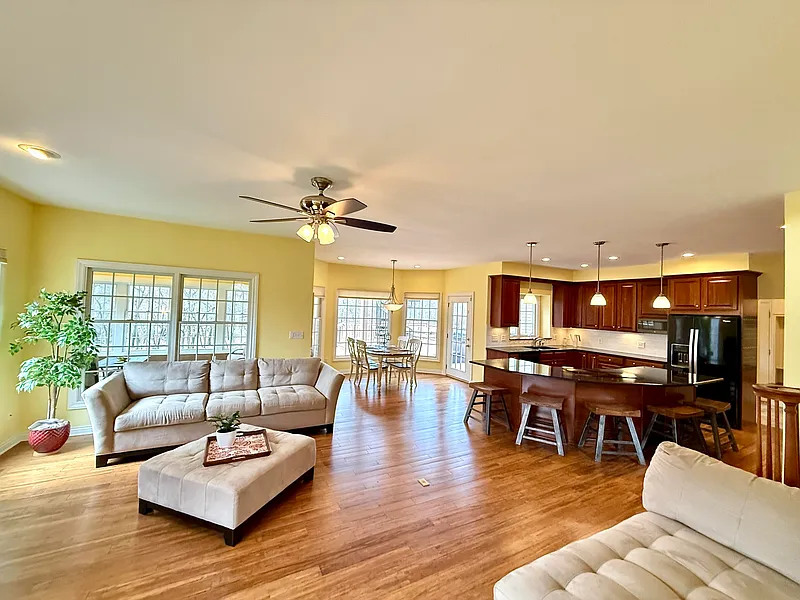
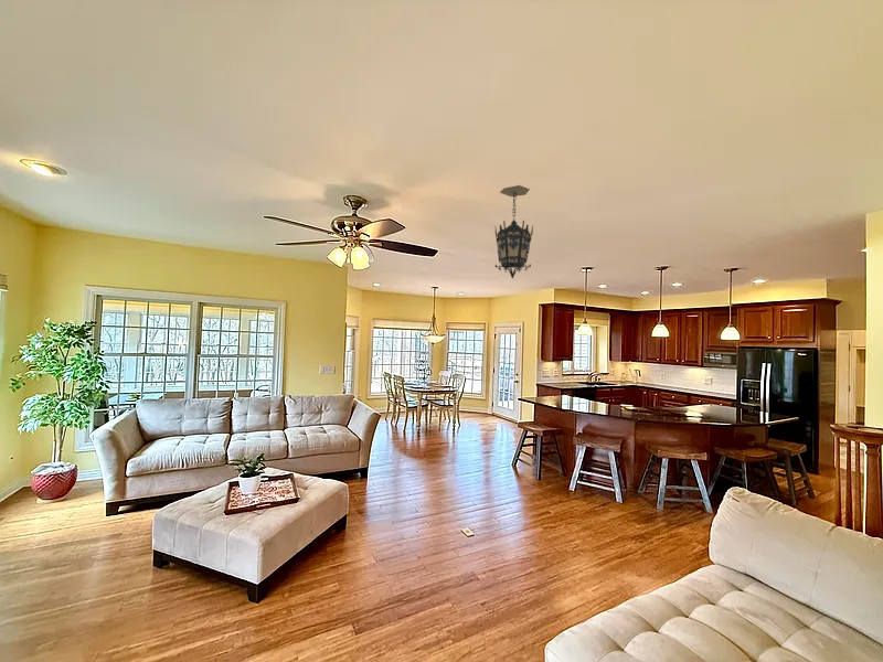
+ hanging lantern [493,184,534,280]
